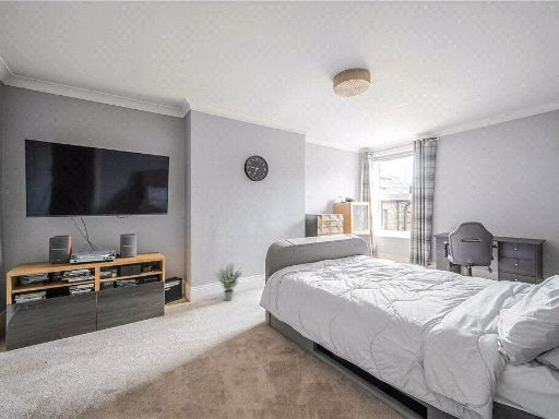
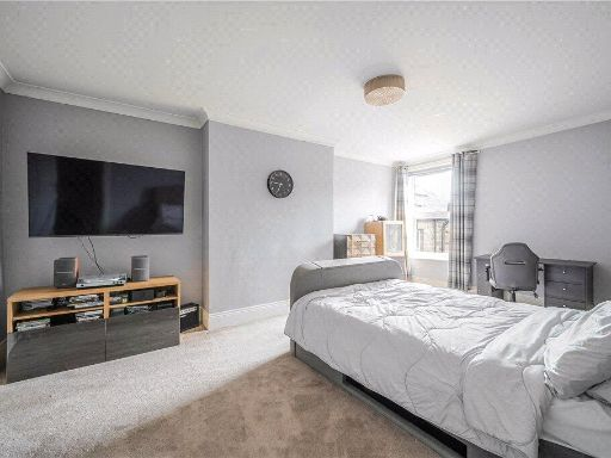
- potted plant [212,264,242,301]
